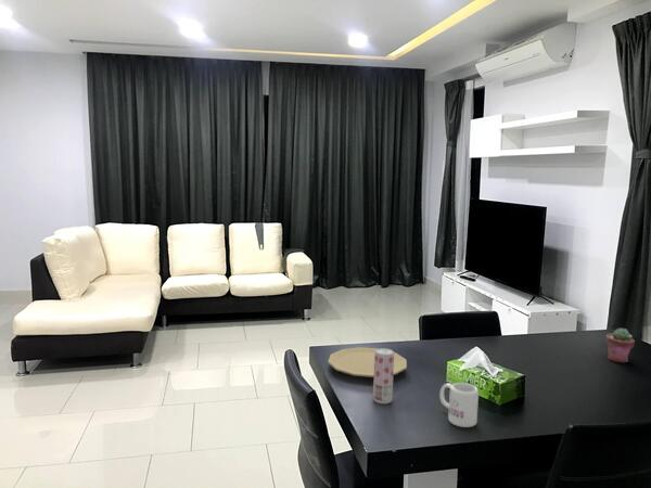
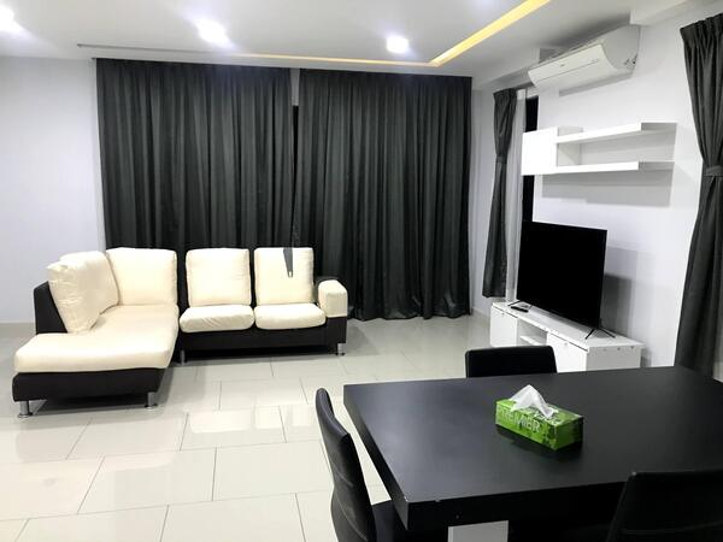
- plate [327,346,408,378]
- potted succulent [605,328,636,363]
- mug [438,382,480,428]
- beverage can [372,347,395,404]
